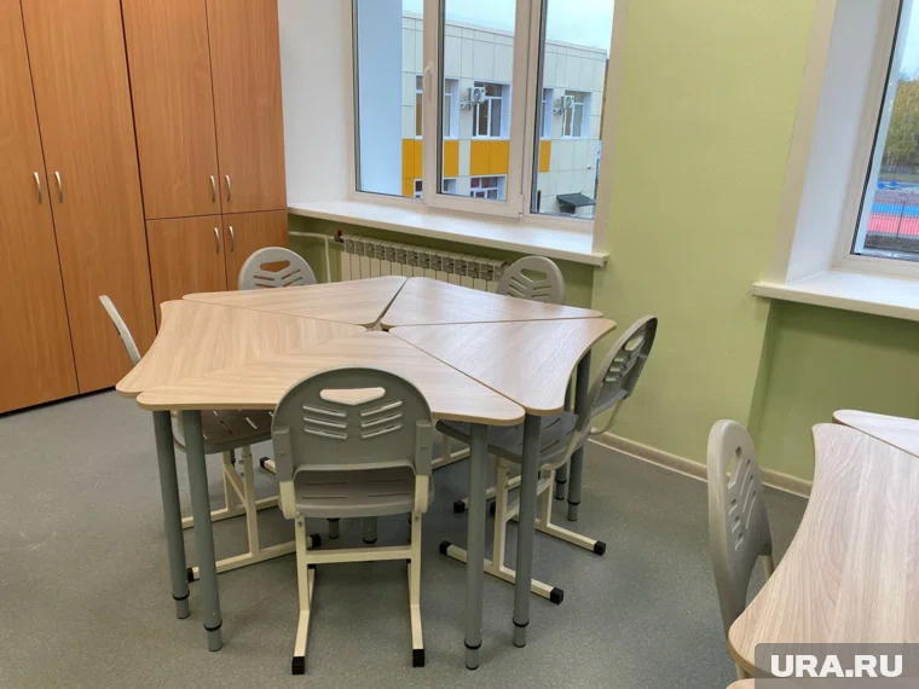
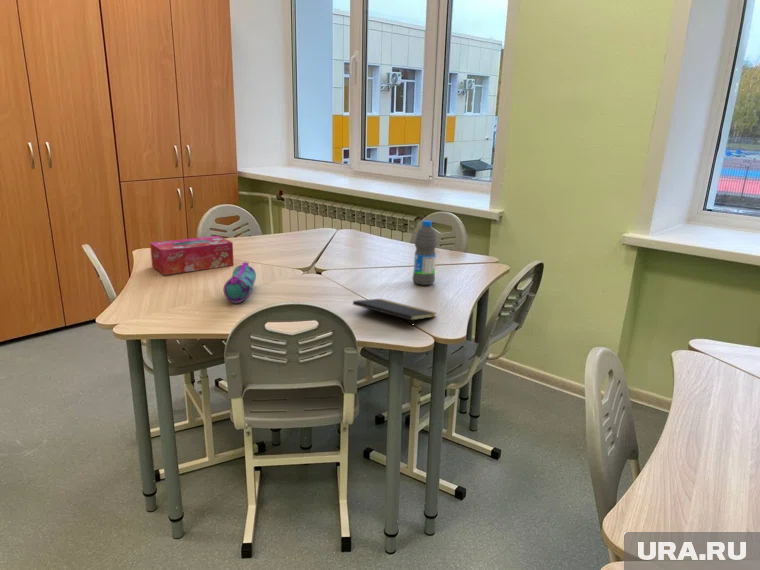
+ water bottle [412,219,438,286]
+ pencil case [223,261,257,304]
+ tissue box [149,235,235,276]
+ notepad [352,298,437,331]
